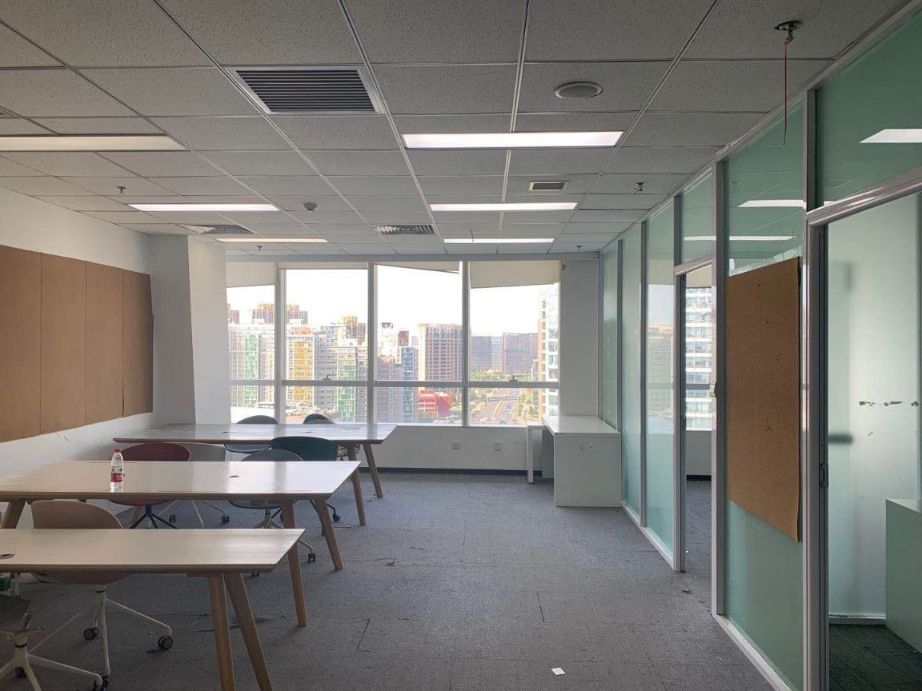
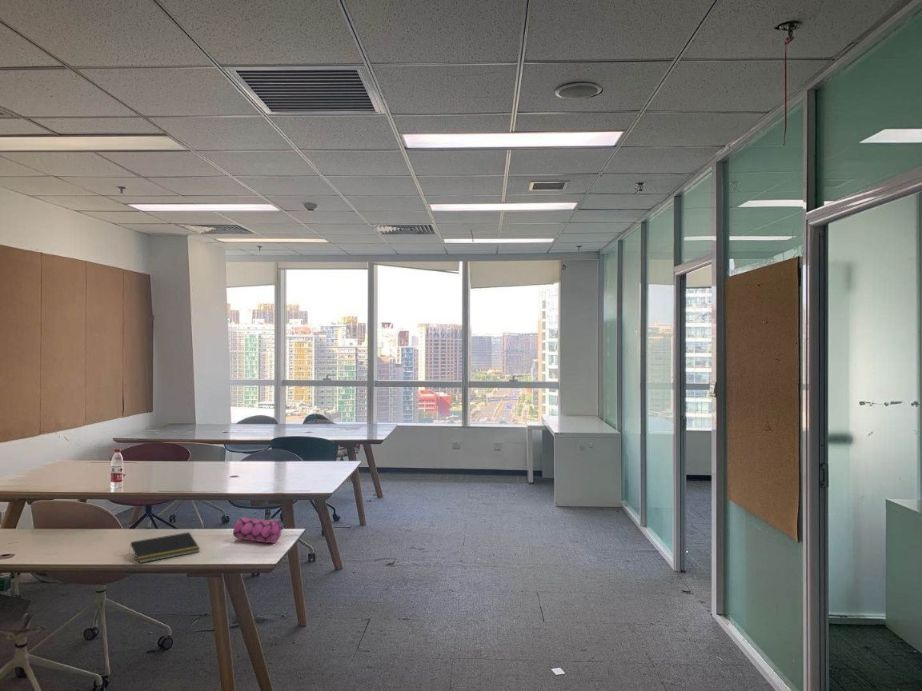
+ pencil case [232,516,285,544]
+ notepad [128,531,201,564]
